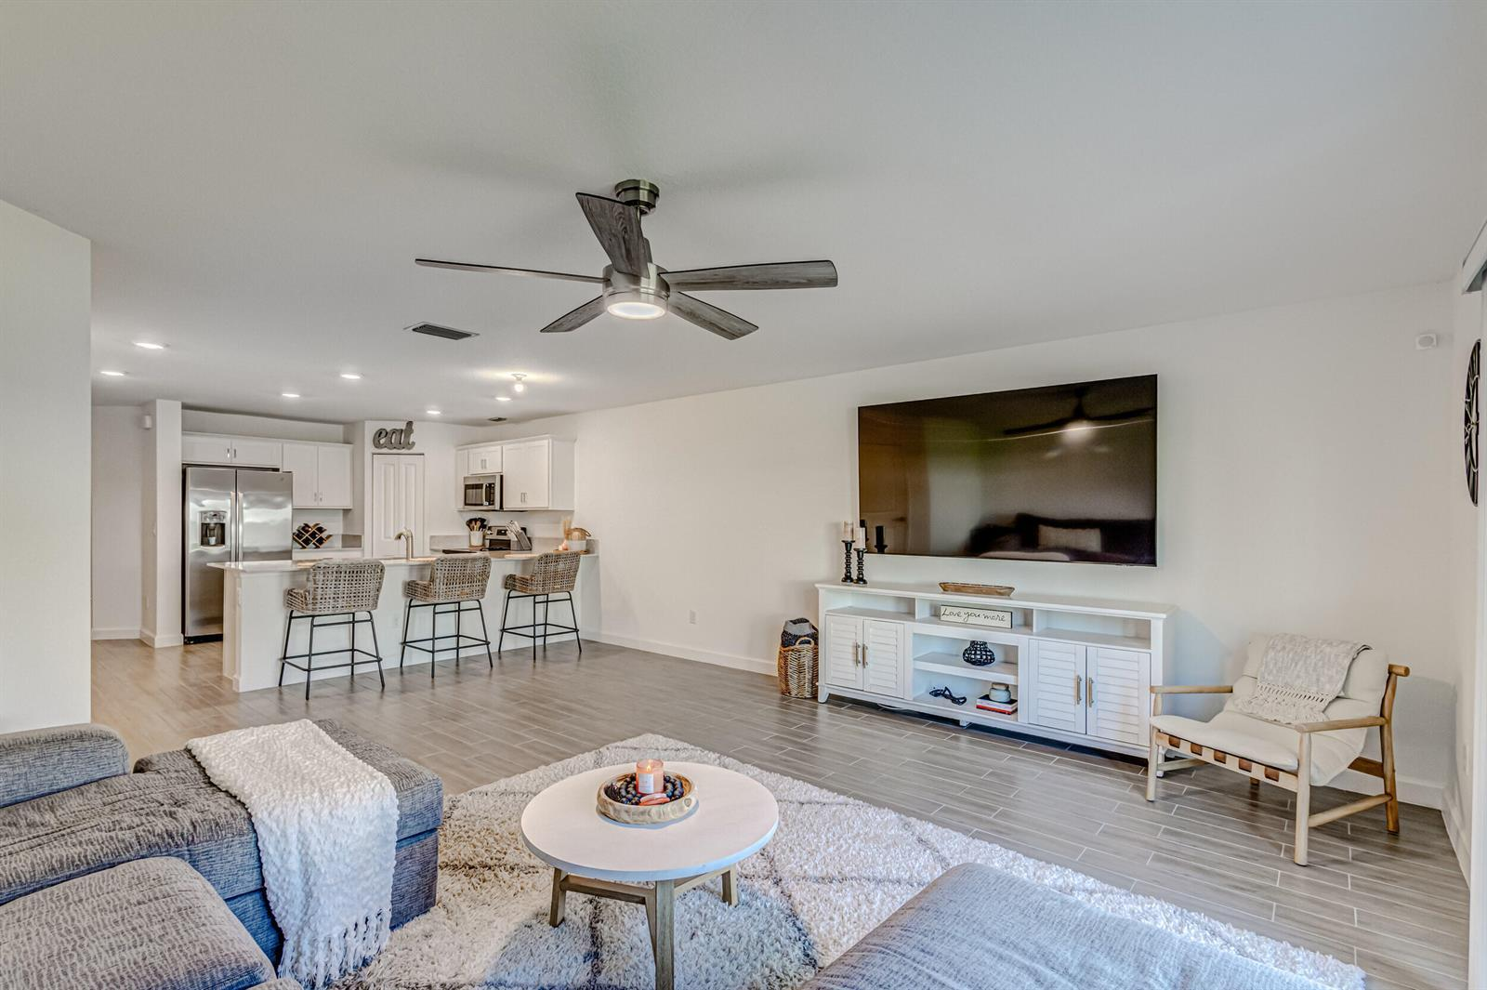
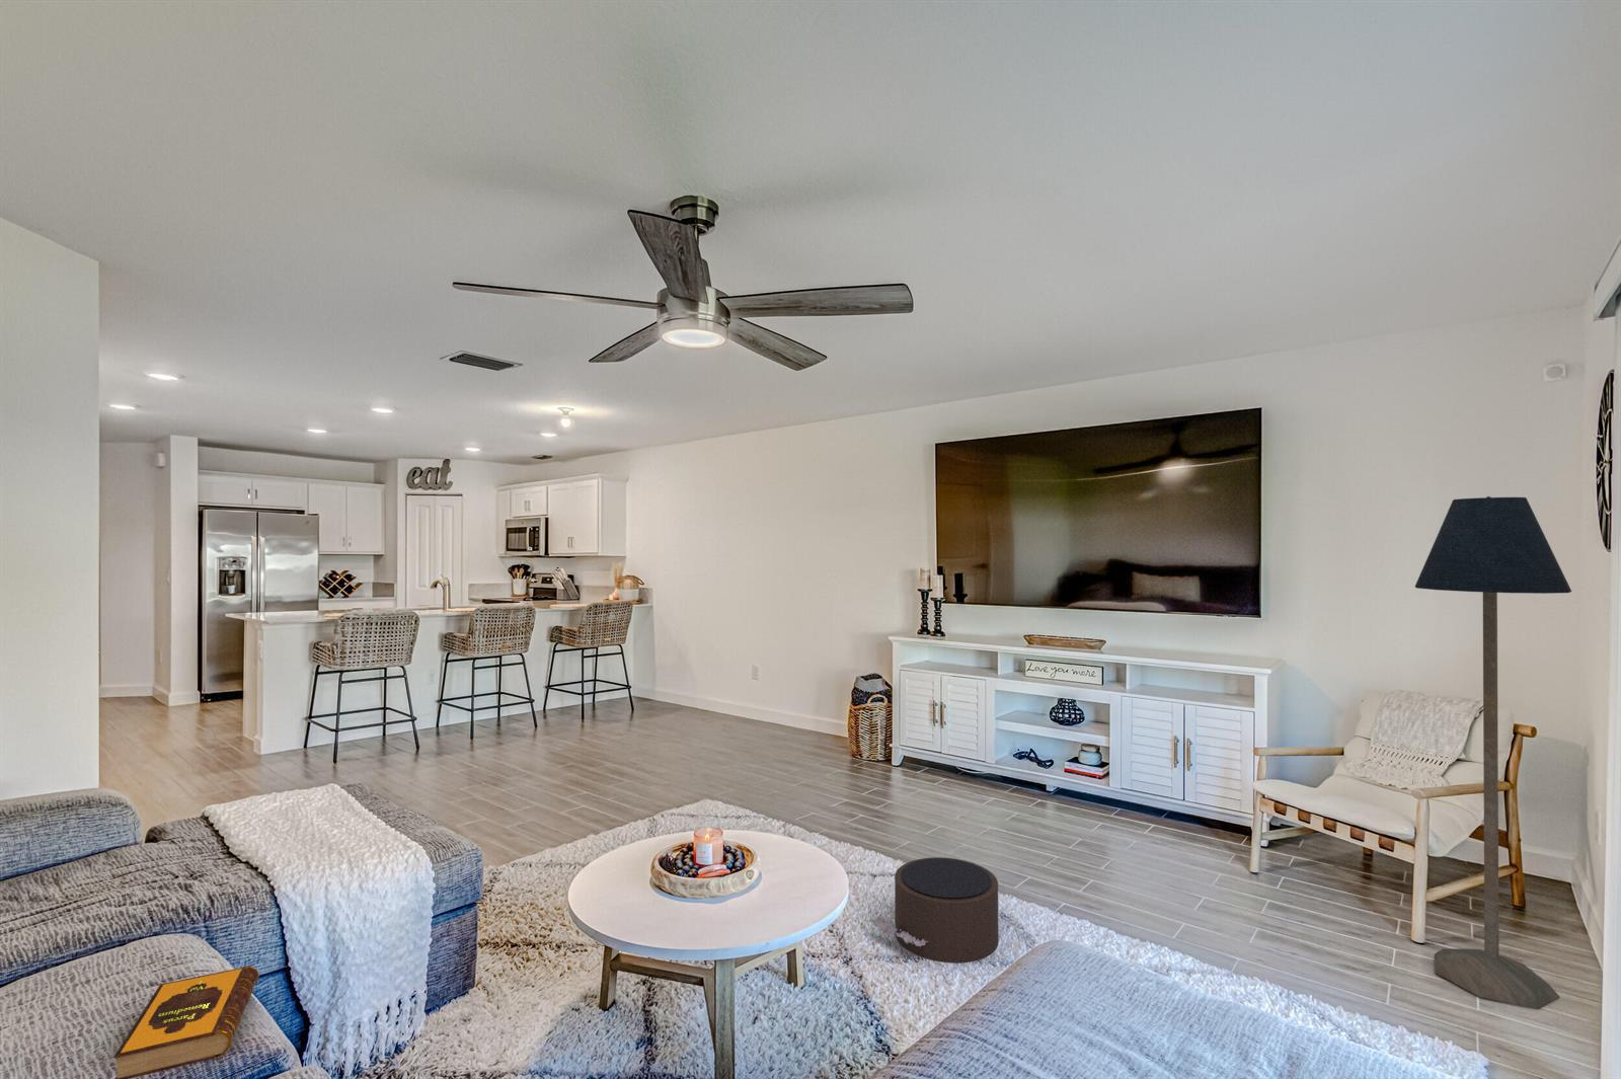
+ hardback book [113,965,260,1079]
+ floor lamp [1414,495,1573,1010]
+ pouf [871,856,998,965]
